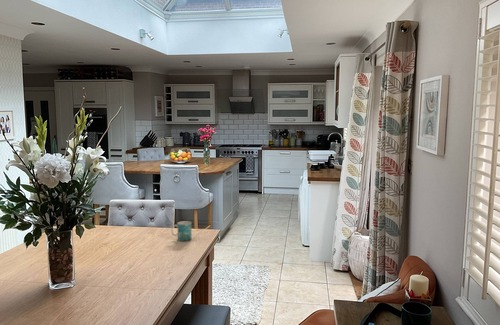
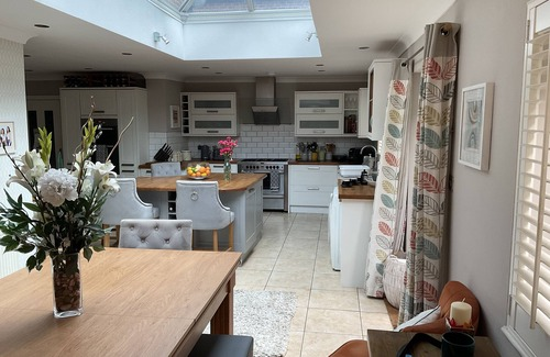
- mug [170,220,192,242]
